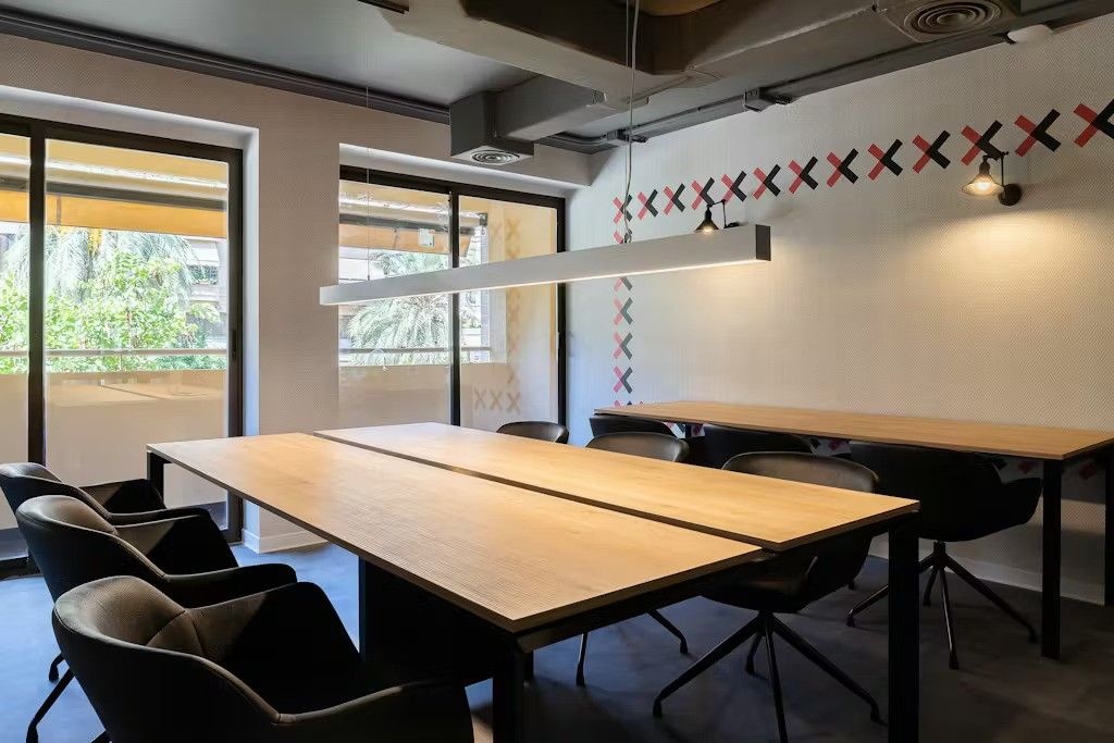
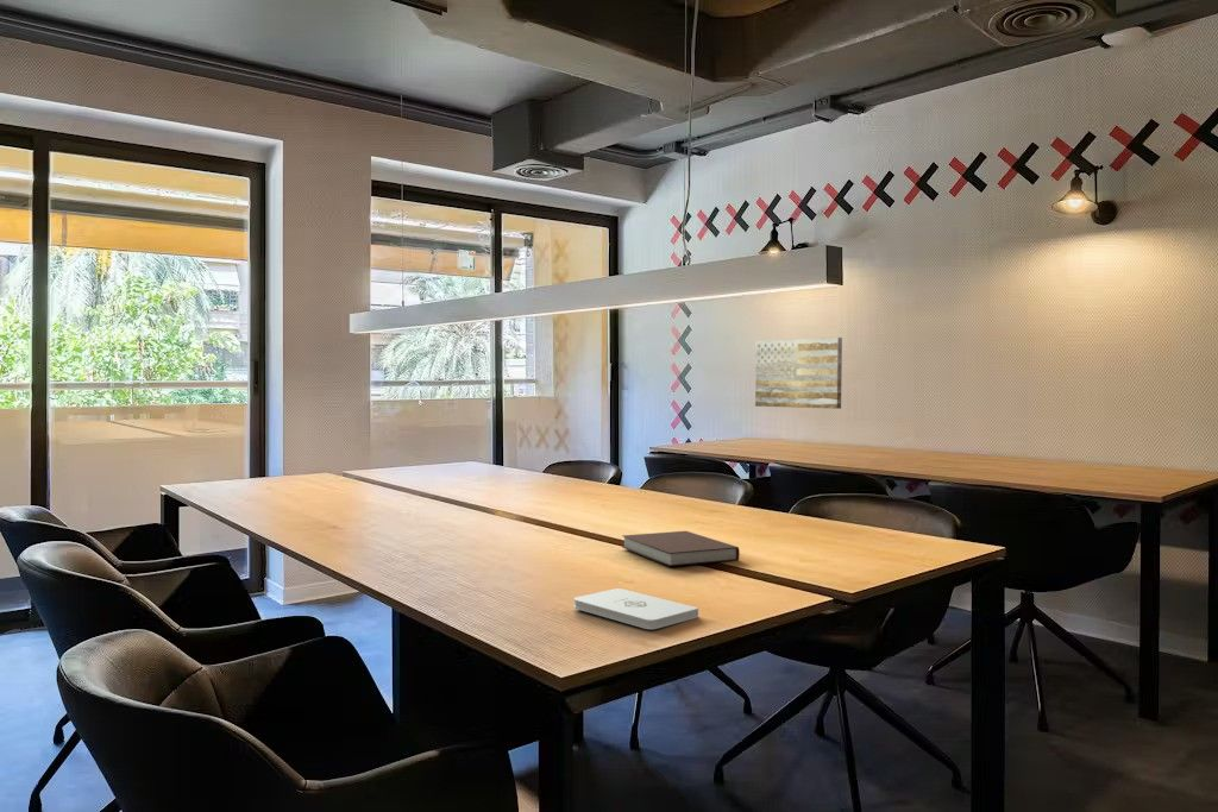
+ wall art [754,336,843,410]
+ notebook [621,530,741,567]
+ notepad [573,587,699,630]
